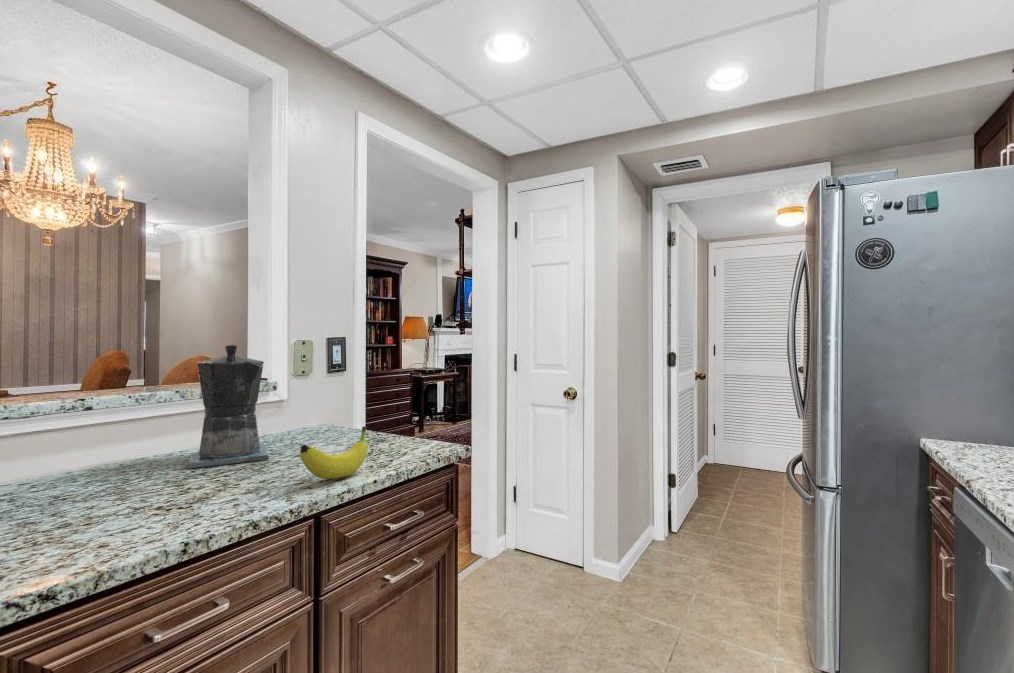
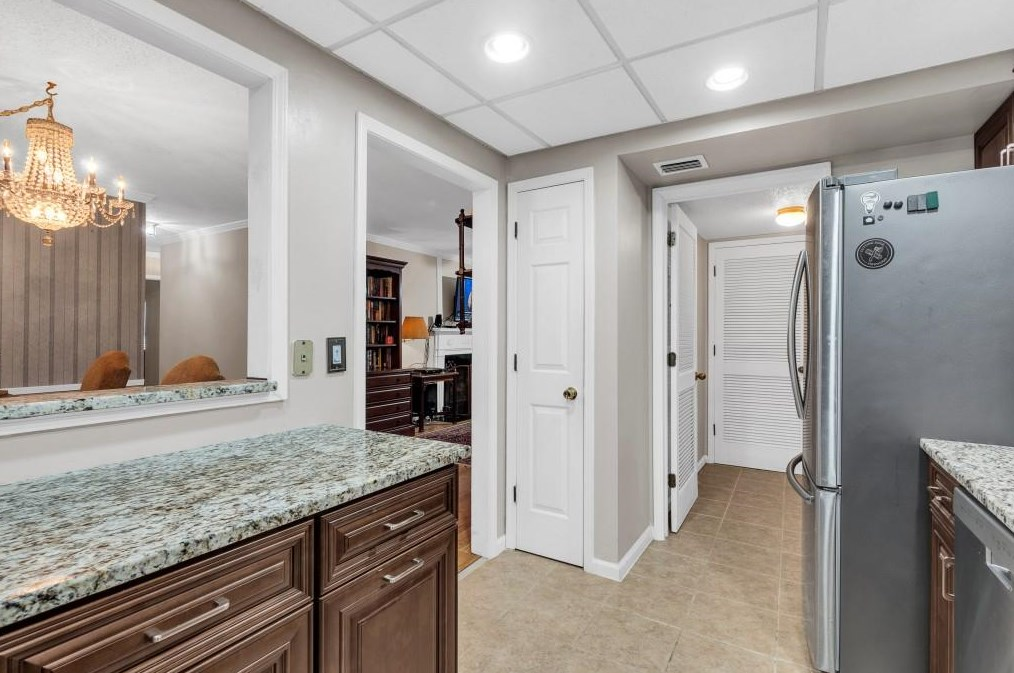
- coffee maker [187,343,270,469]
- fruit [299,425,368,480]
